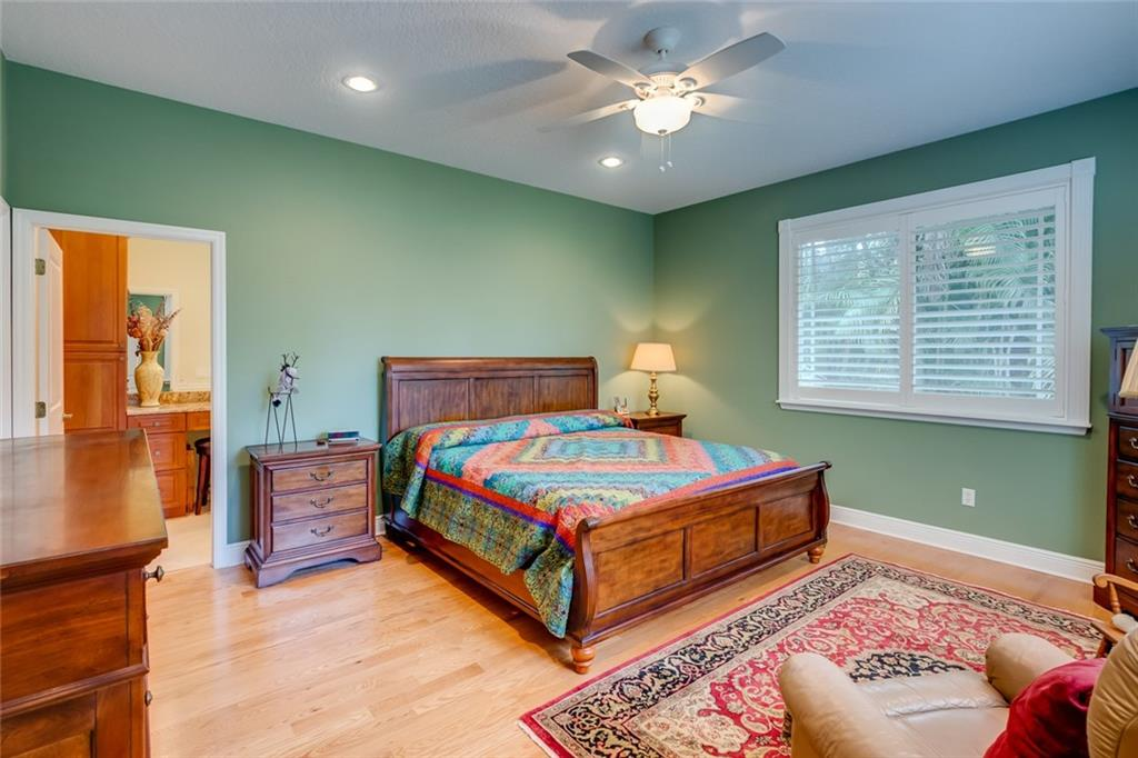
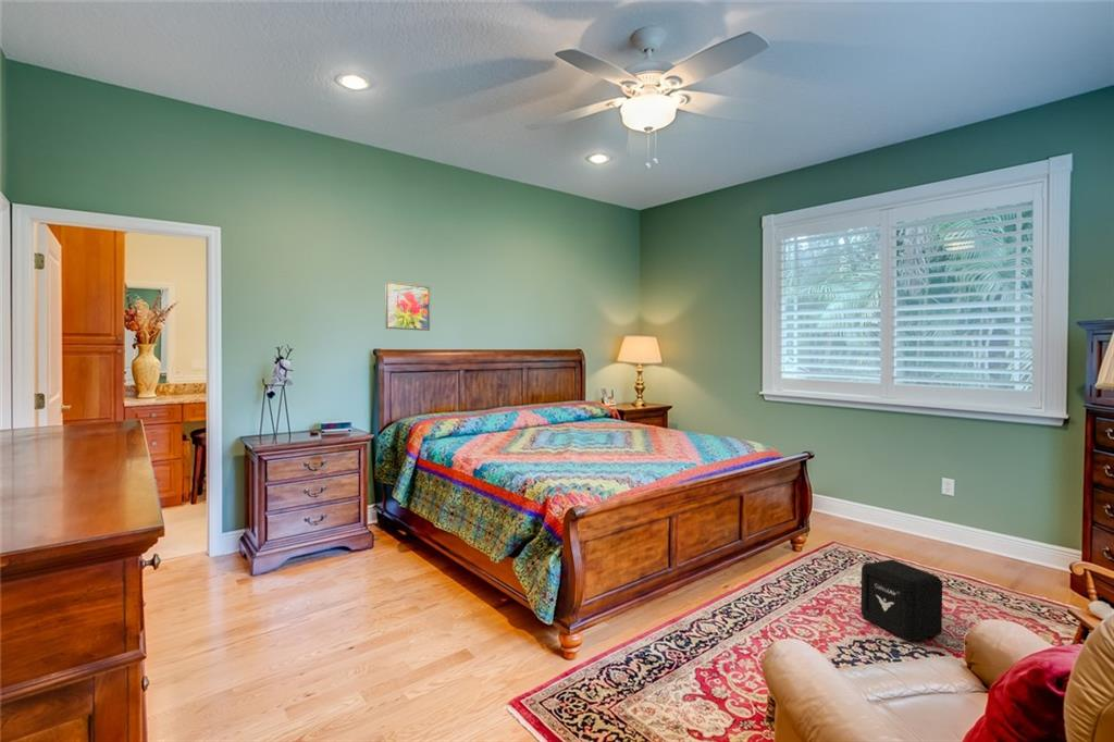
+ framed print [384,281,431,332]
+ air purifier [859,559,943,642]
